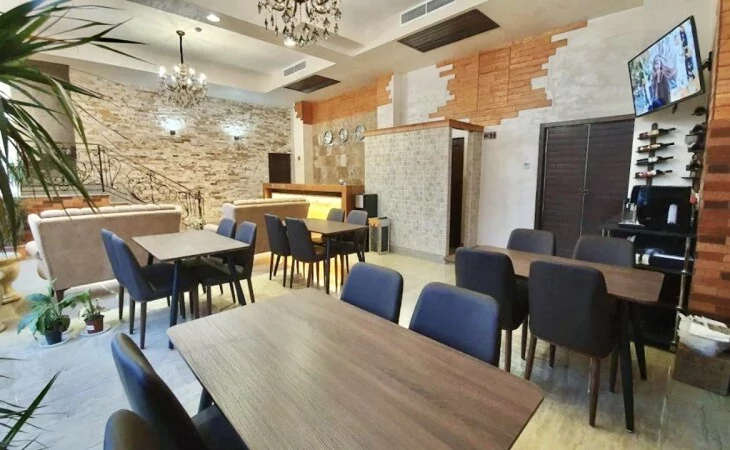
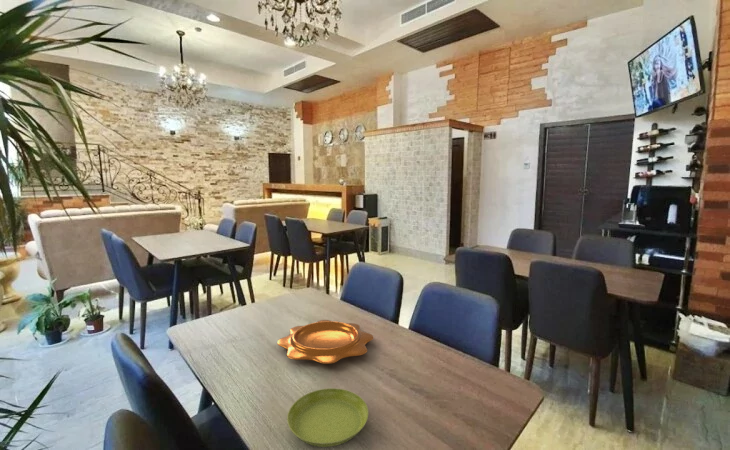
+ saucer [286,387,369,448]
+ decorative bowl [276,319,375,365]
